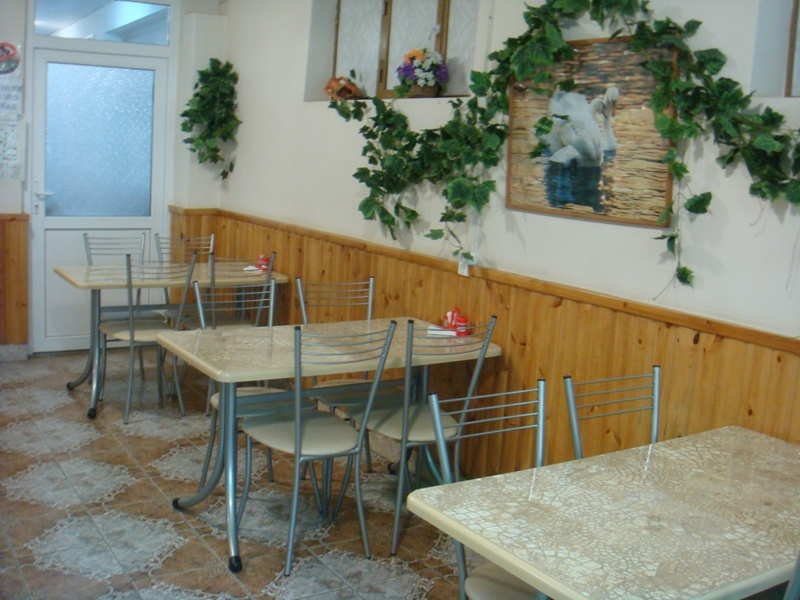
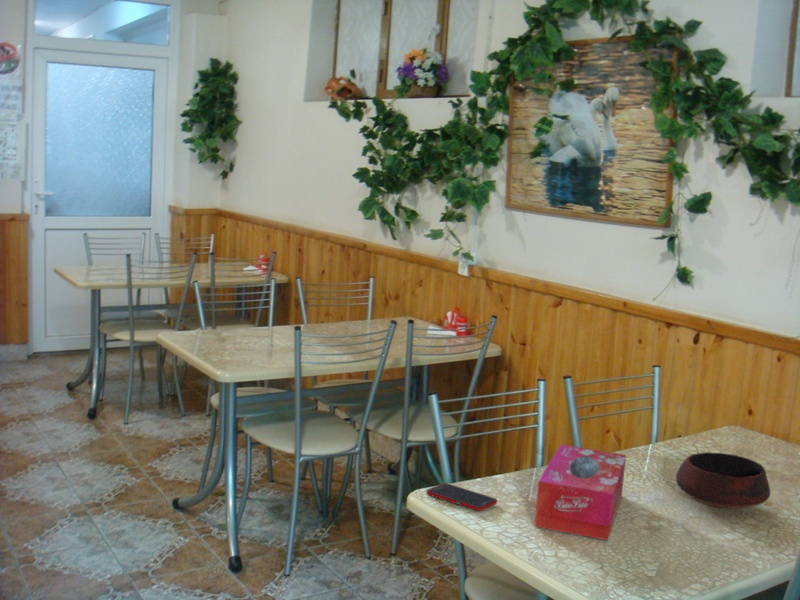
+ tissue box [533,444,627,541]
+ cell phone [426,482,498,512]
+ bowl [675,451,771,510]
